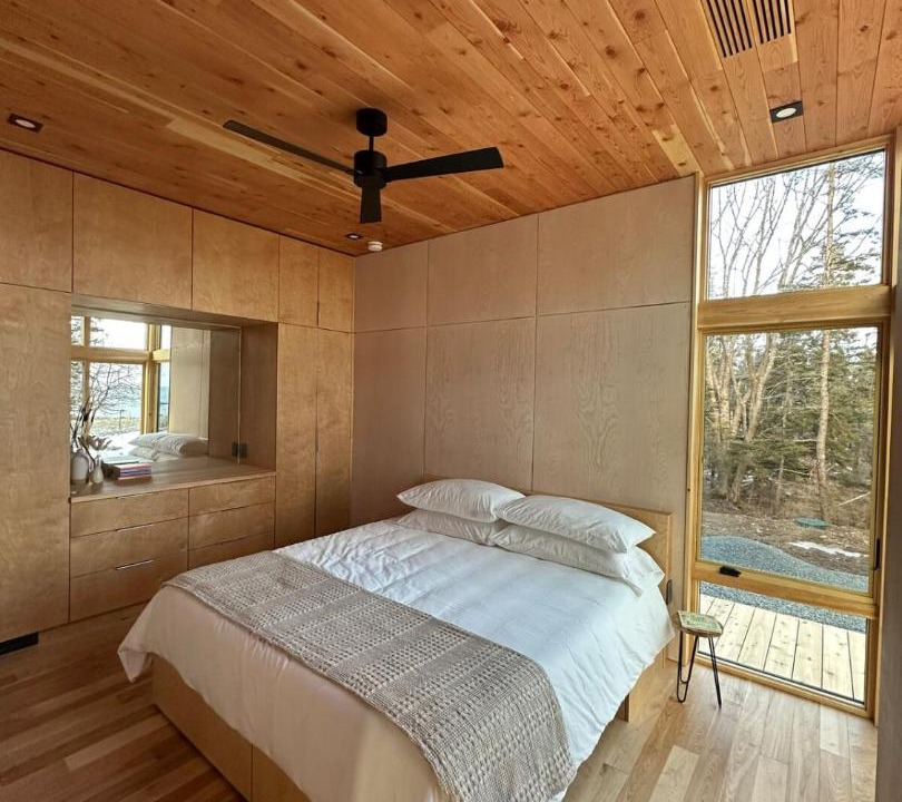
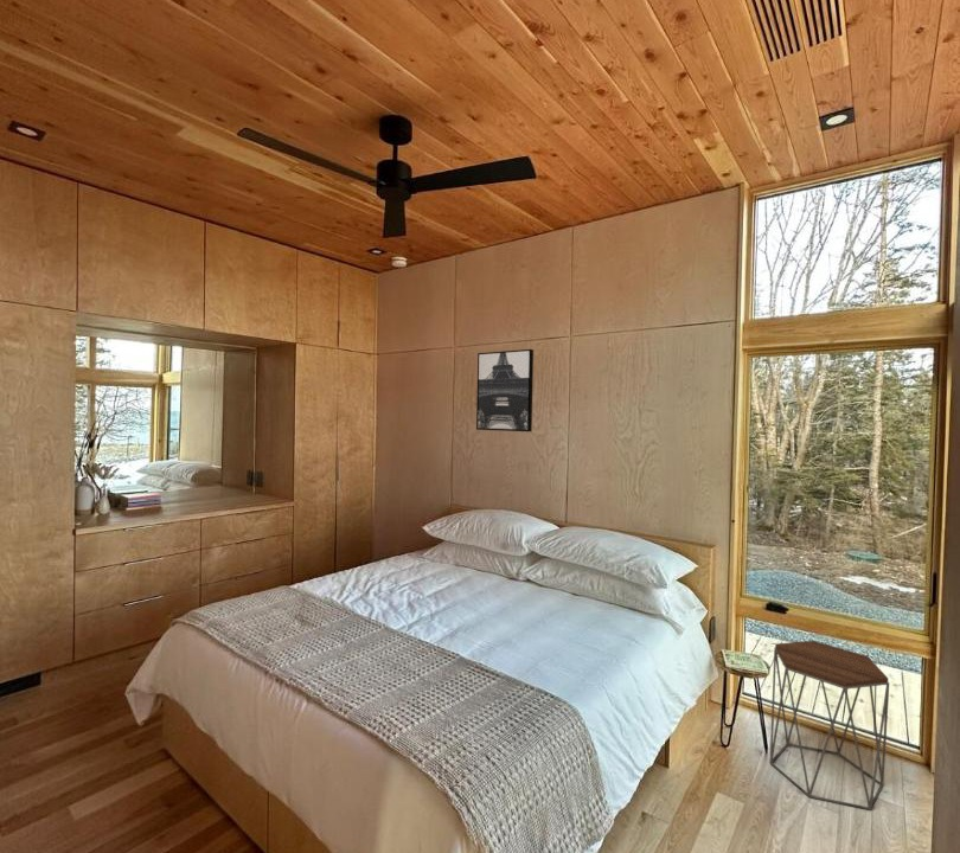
+ wall art [475,348,535,432]
+ side table [769,640,890,812]
